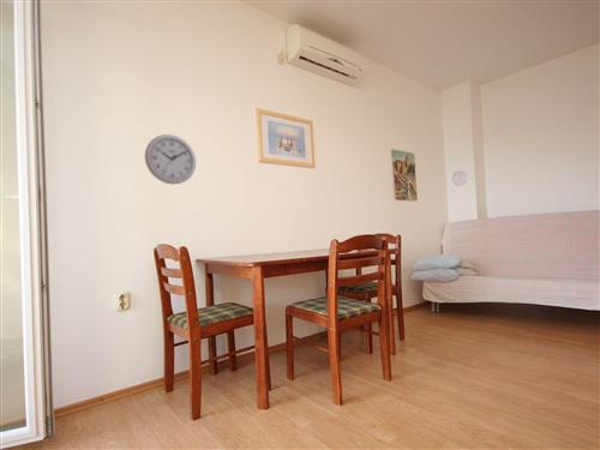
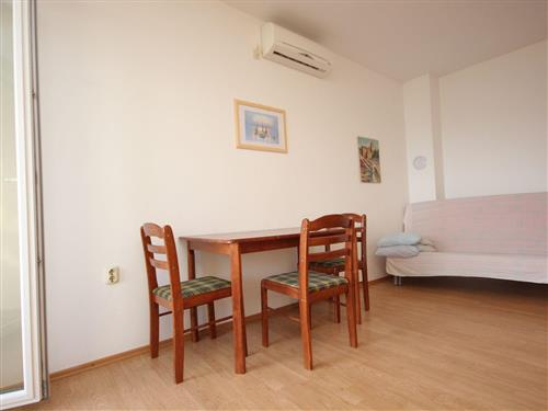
- wall clock [144,133,197,186]
